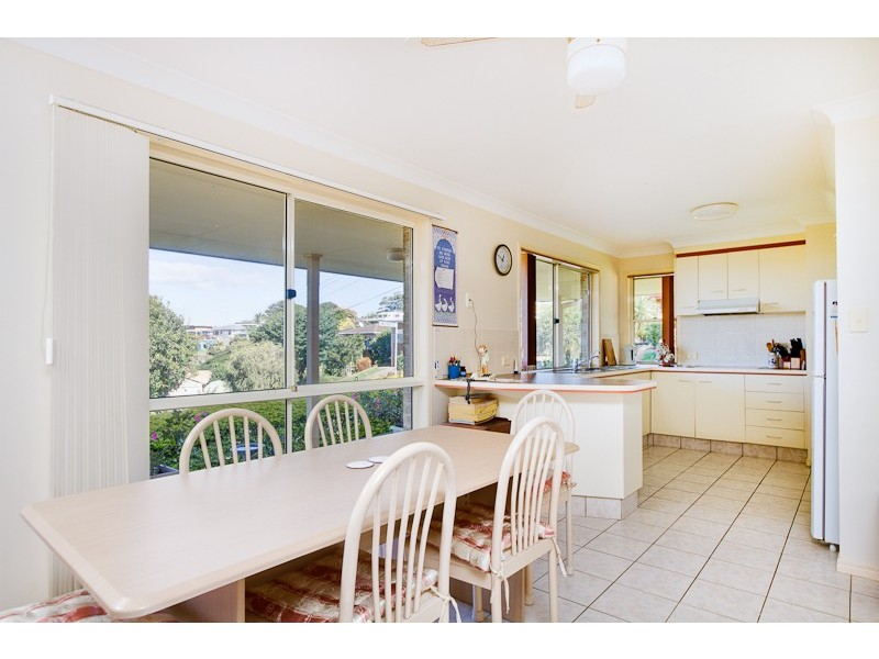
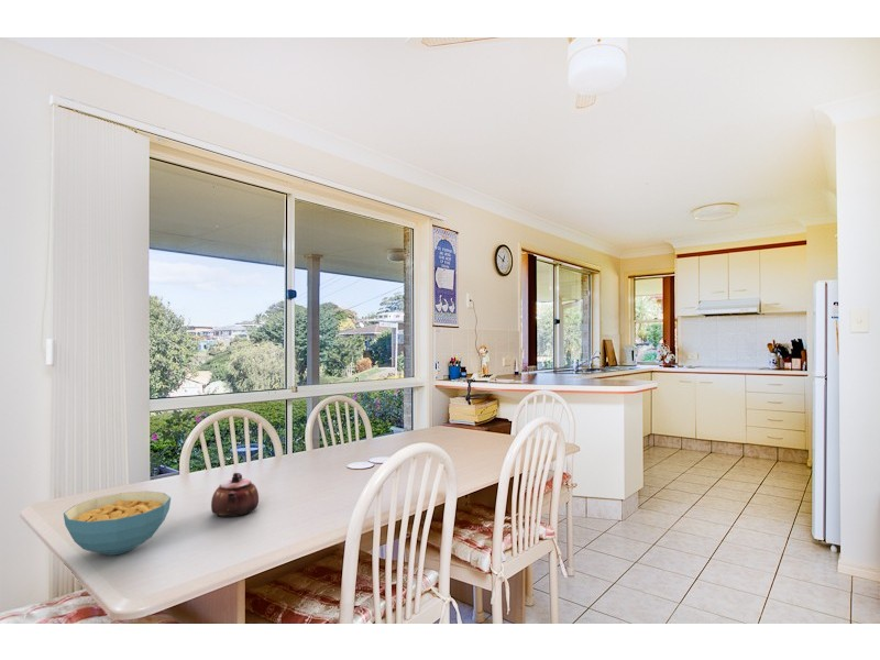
+ teapot [210,472,260,518]
+ cereal bowl [63,490,172,557]
